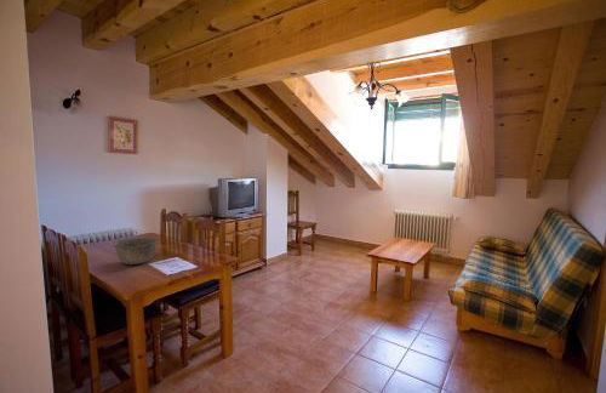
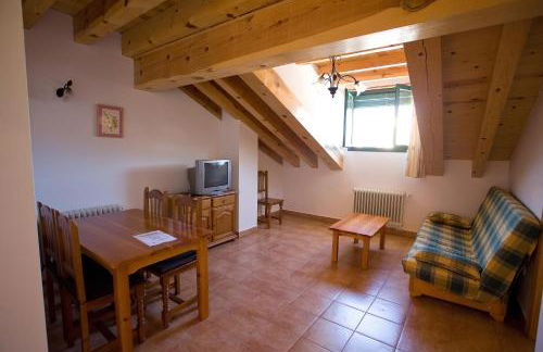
- bowl [112,237,159,266]
